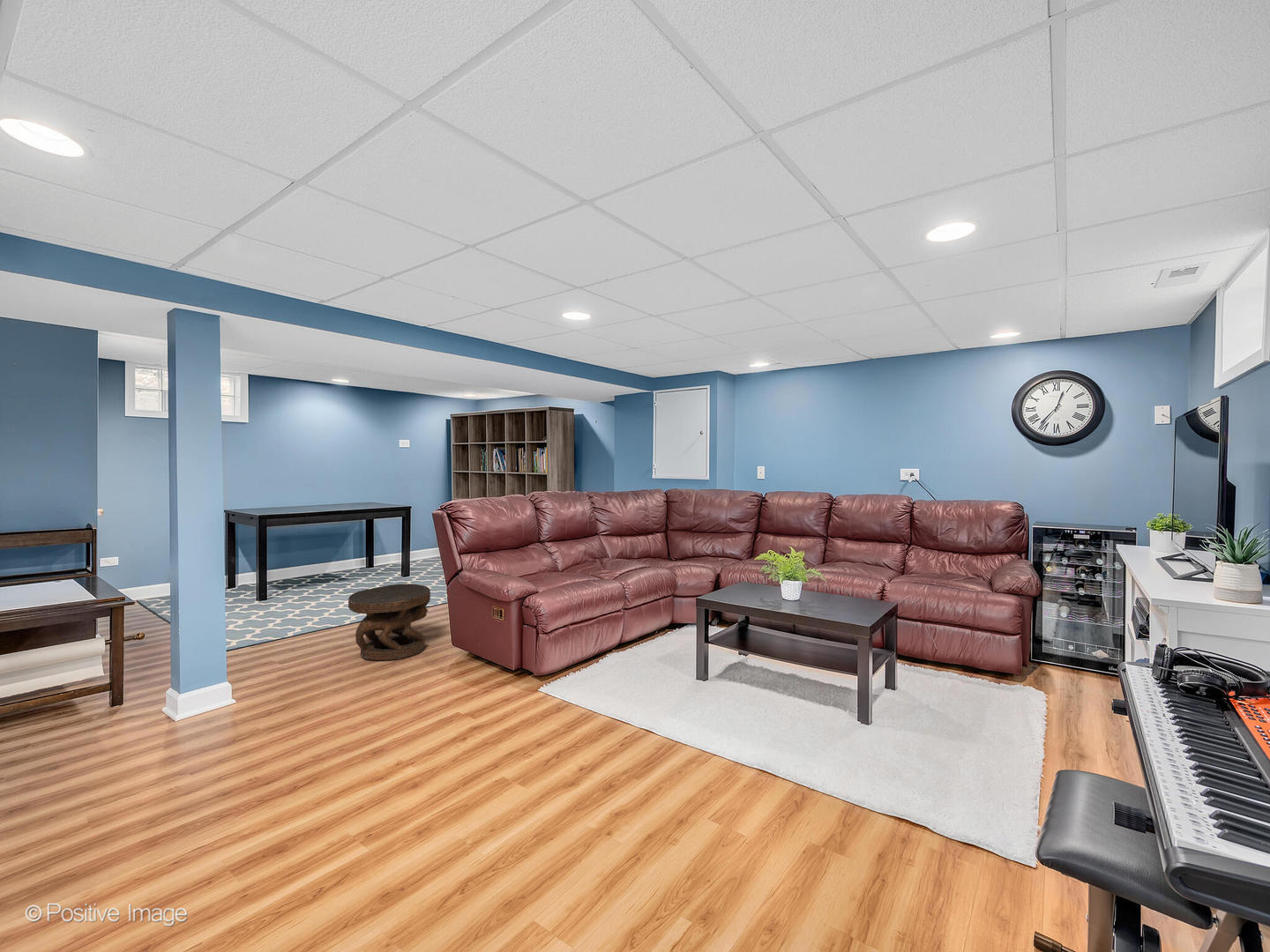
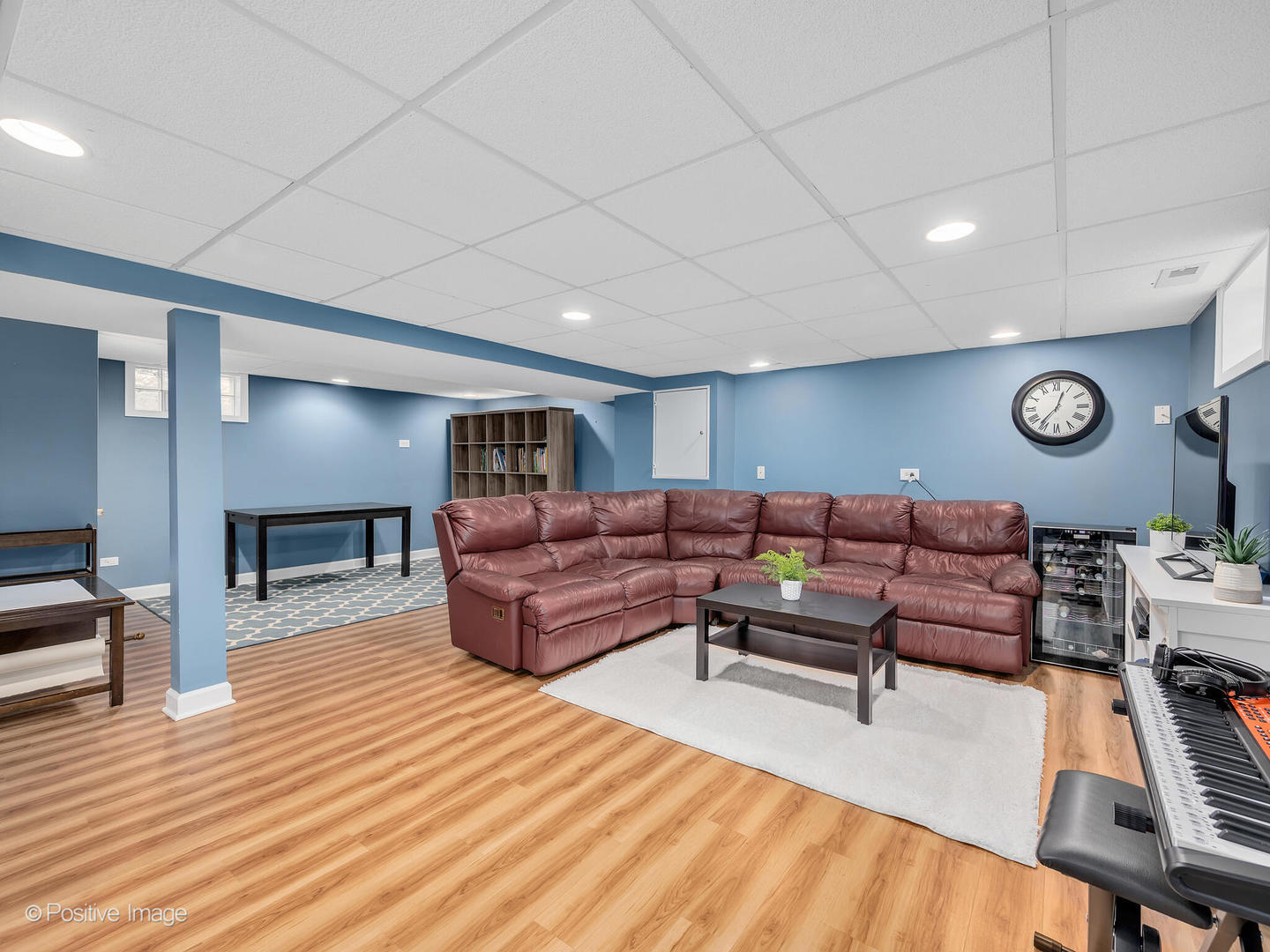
- side table [347,583,431,661]
